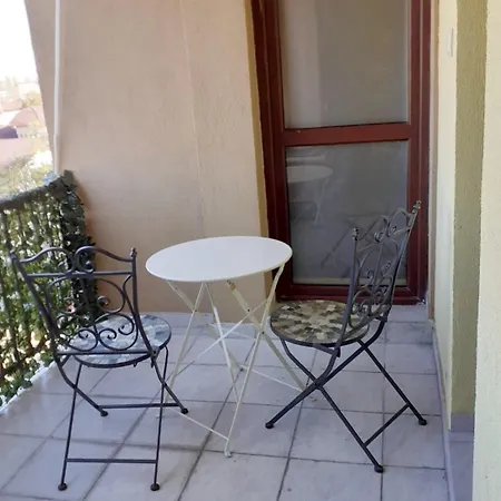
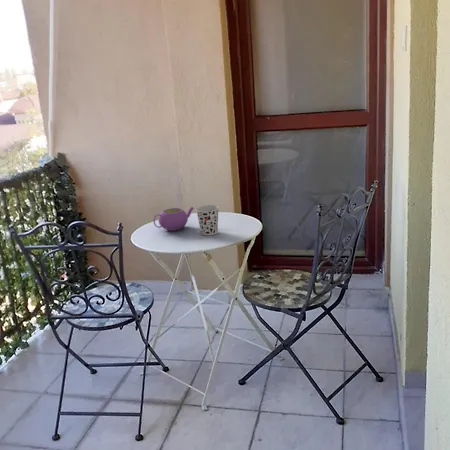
+ cup [195,204,220,236]
+ teapot [153,206,195,232]
